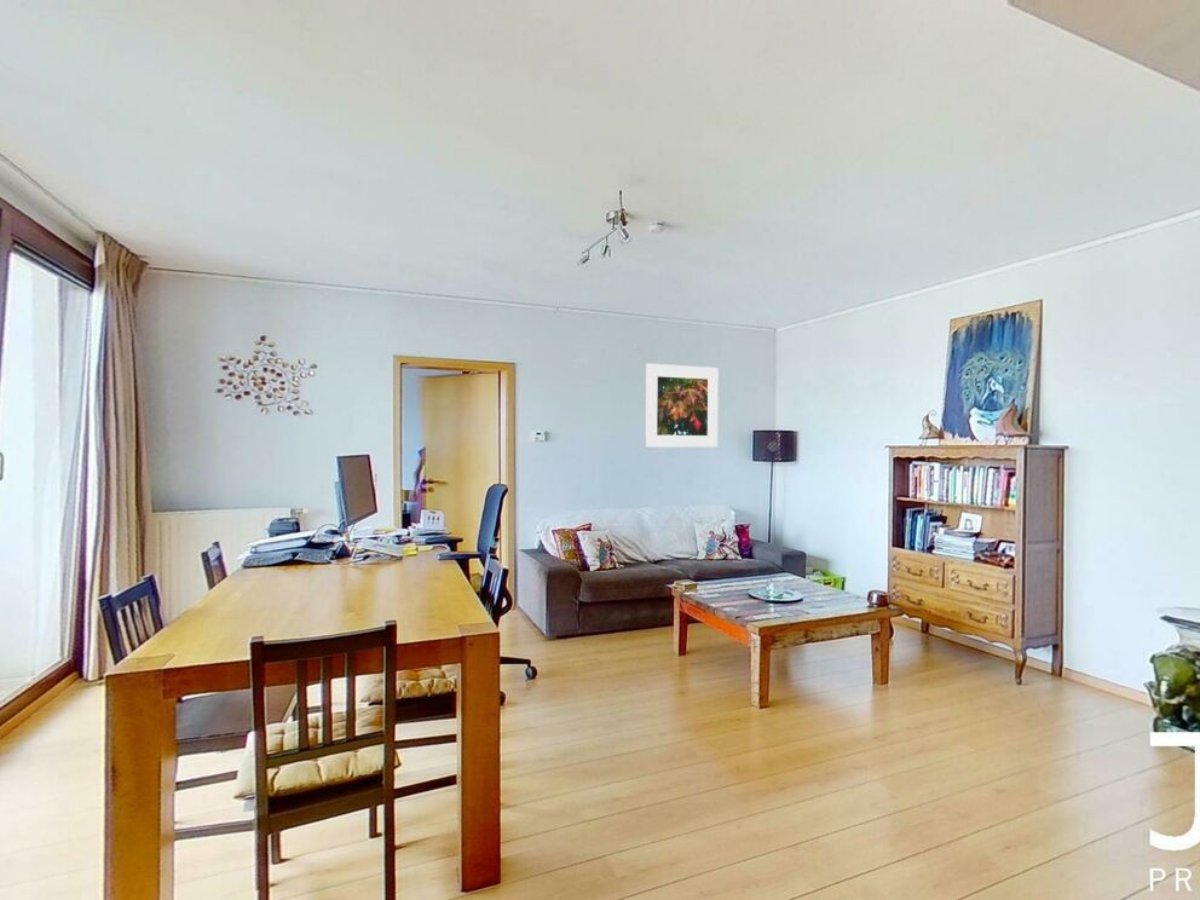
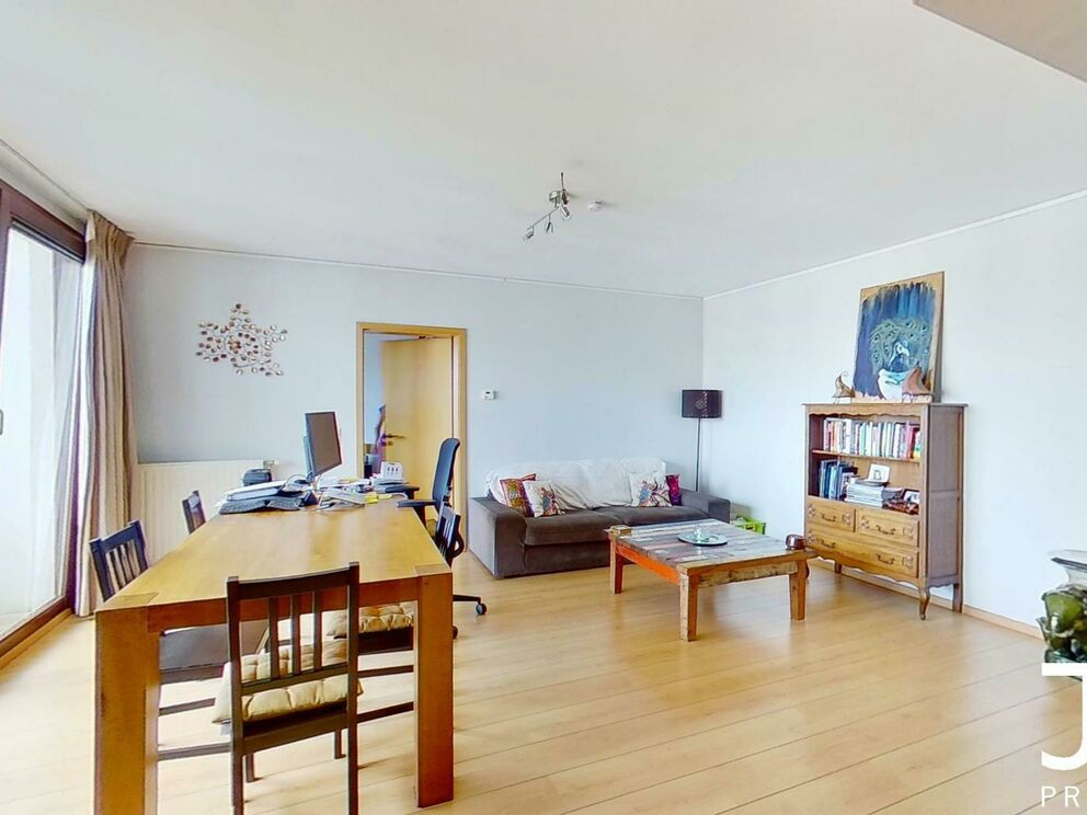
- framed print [644,363,720,449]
